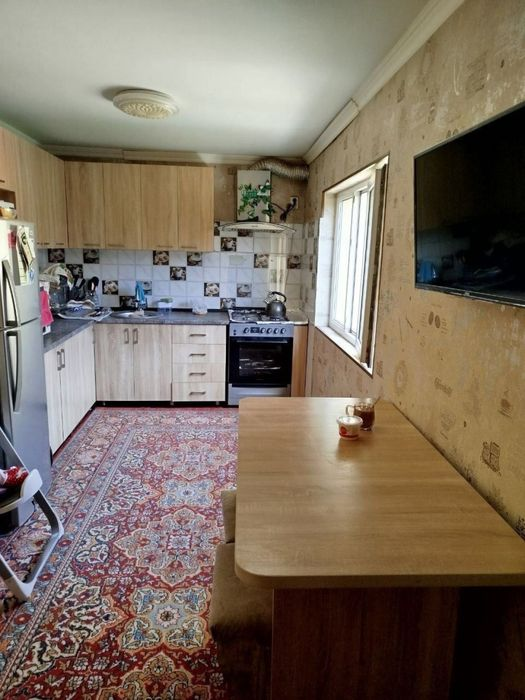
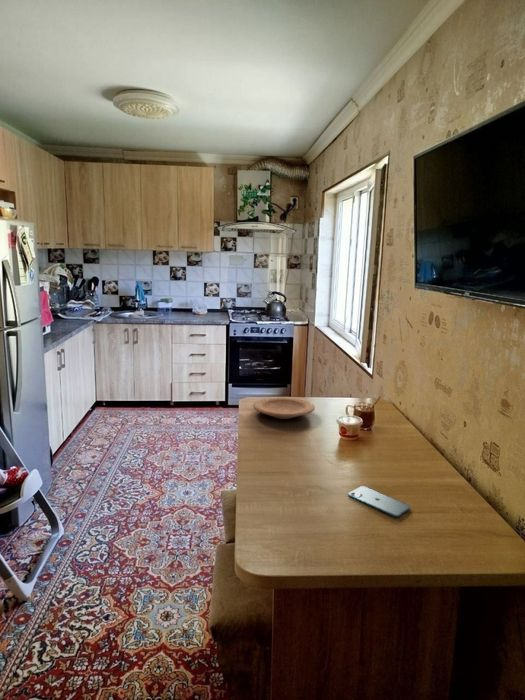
+ smartphone [348,485,411,518]
+ plate [252,396,316,420]
